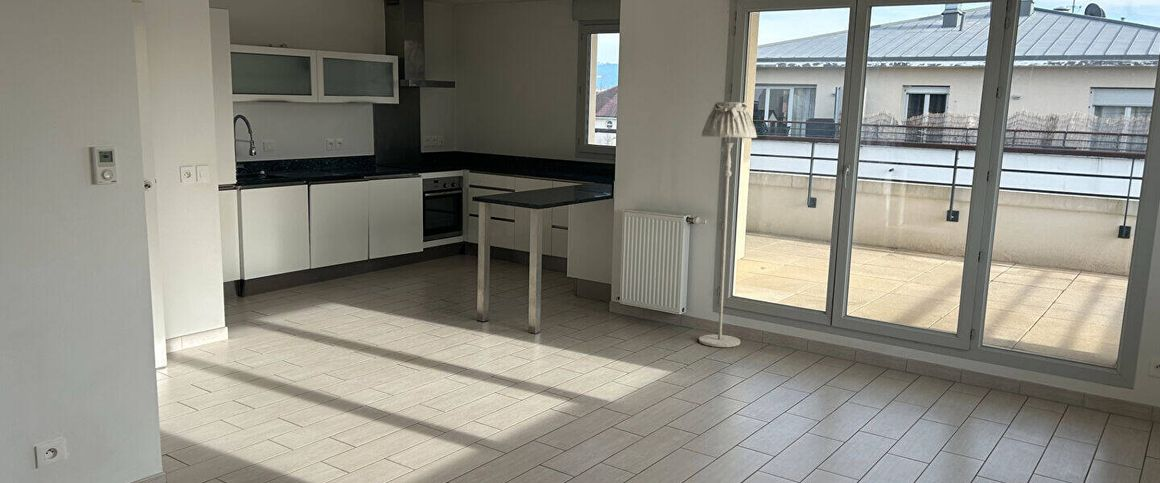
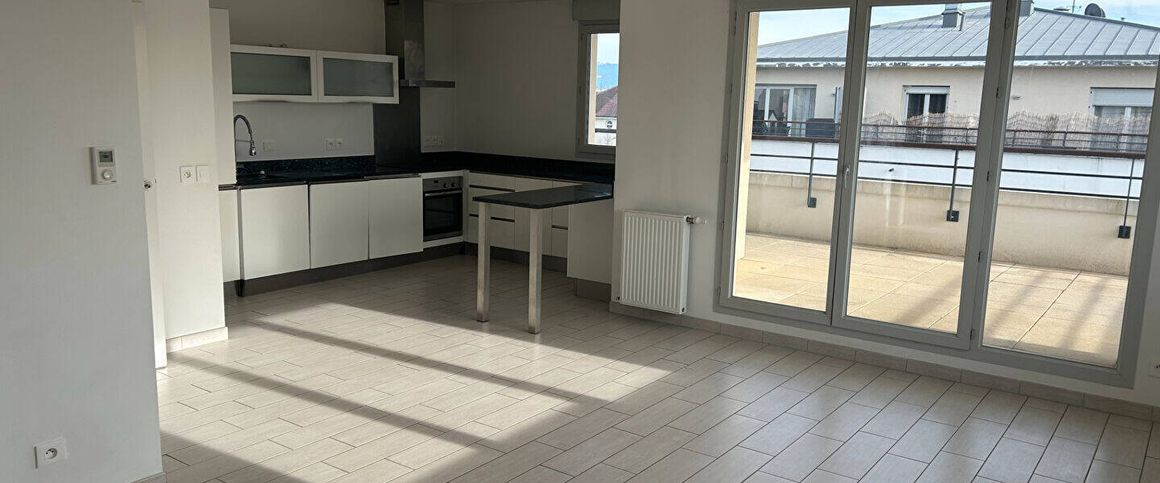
- floor lamp [698,101,758,348]
